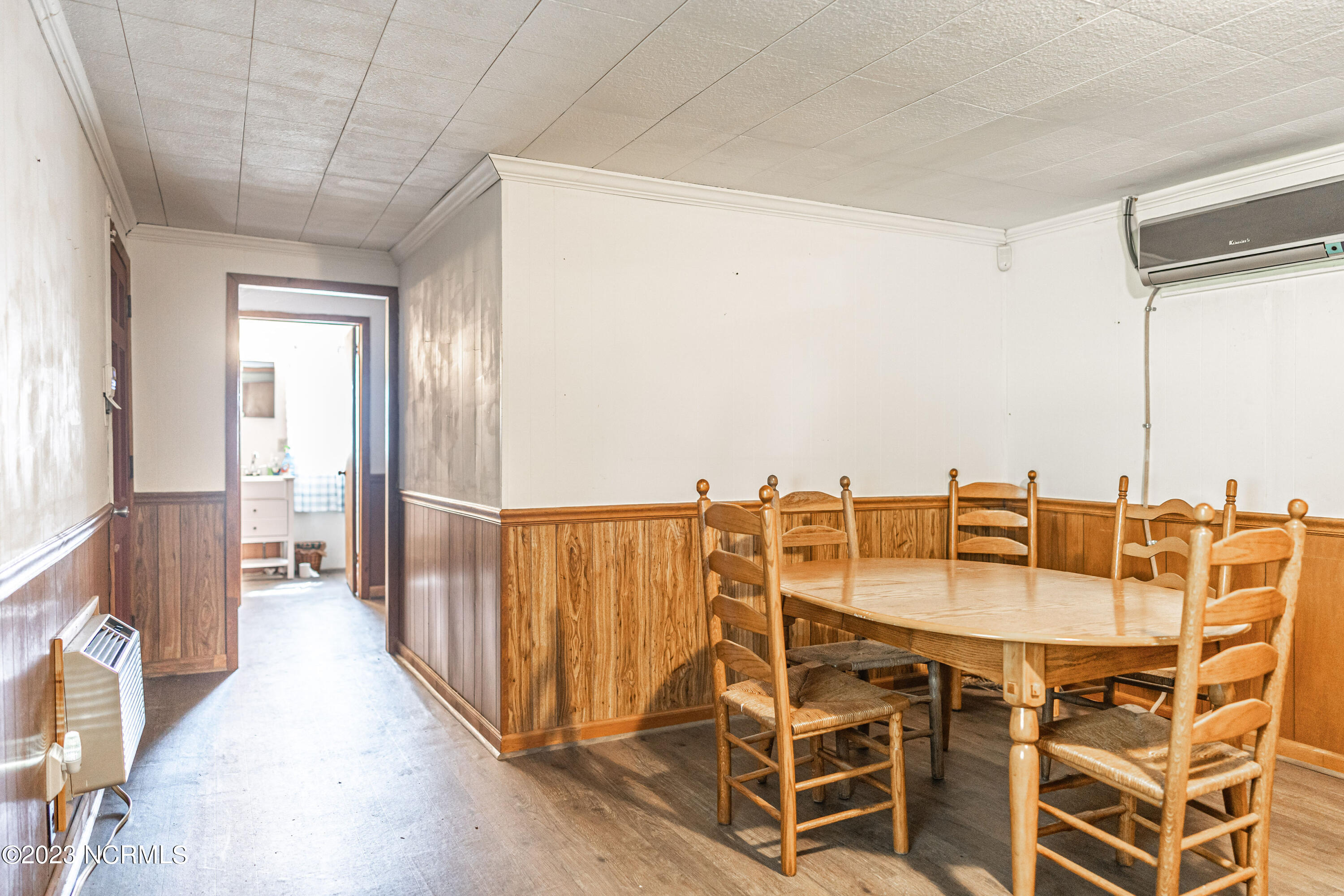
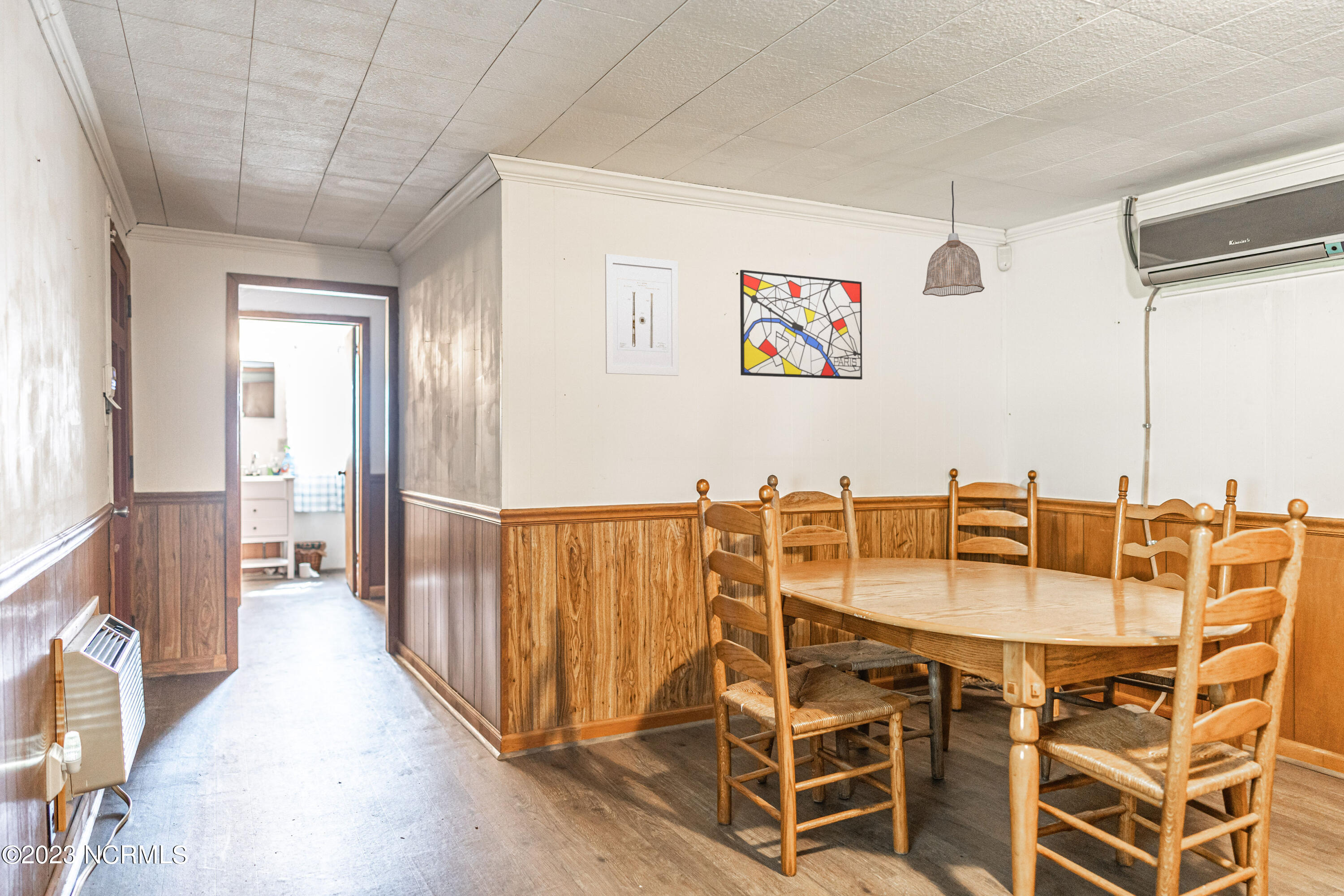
+ pendant lamp [922,181,985,297]
+ wall art [740,269,863,380]
+ wall art [605,254,679,376]
